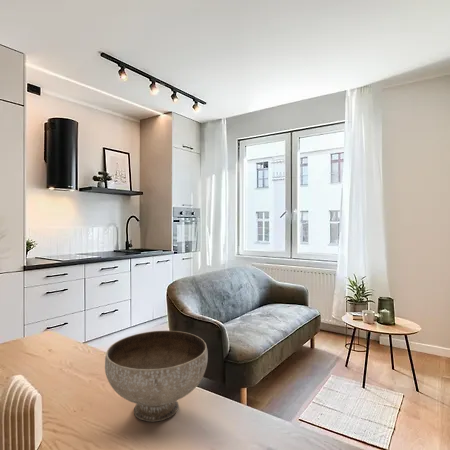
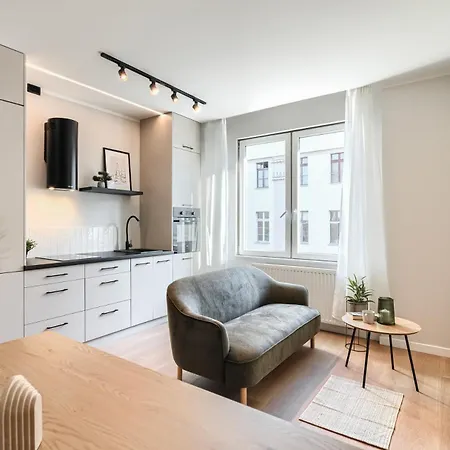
- bowl [104,330,209,422]
